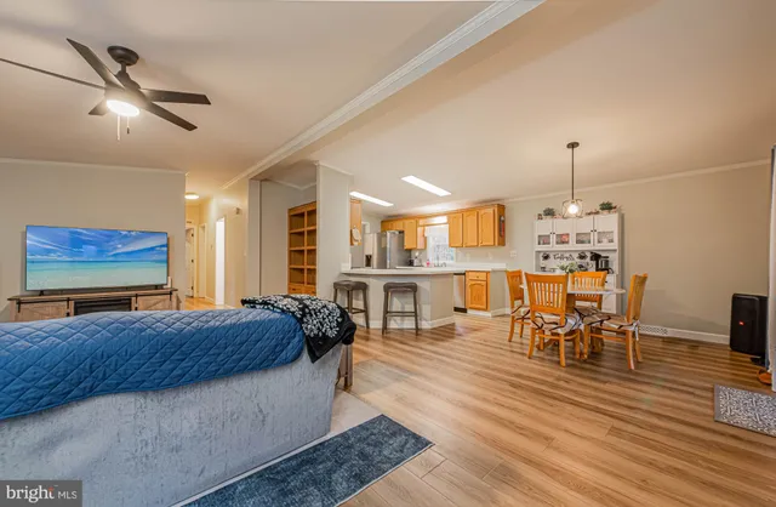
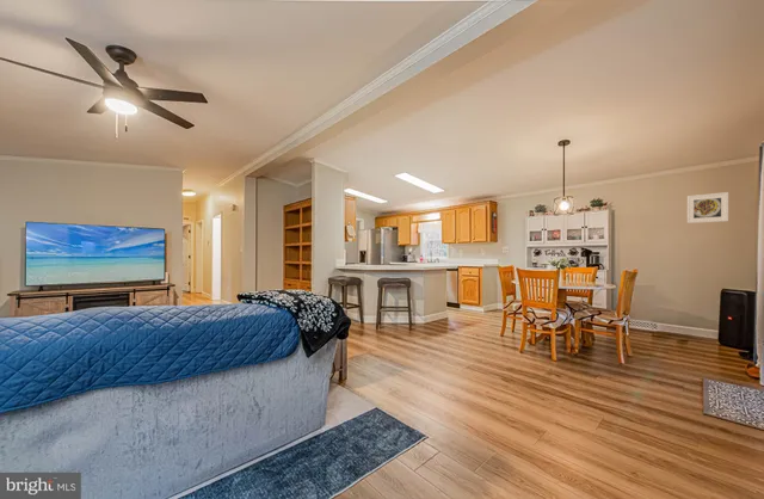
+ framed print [686,191,729,224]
